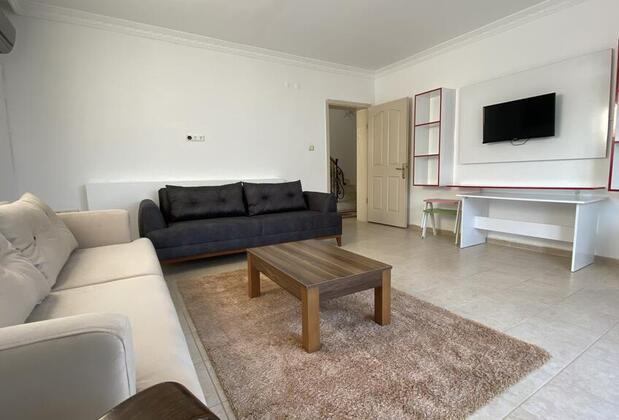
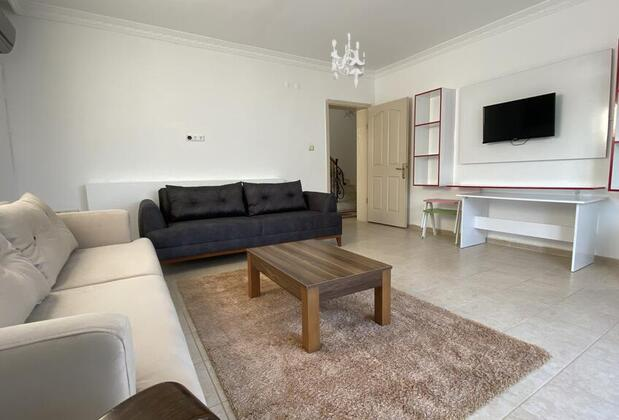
+ chandelier [330,32,366,89]
